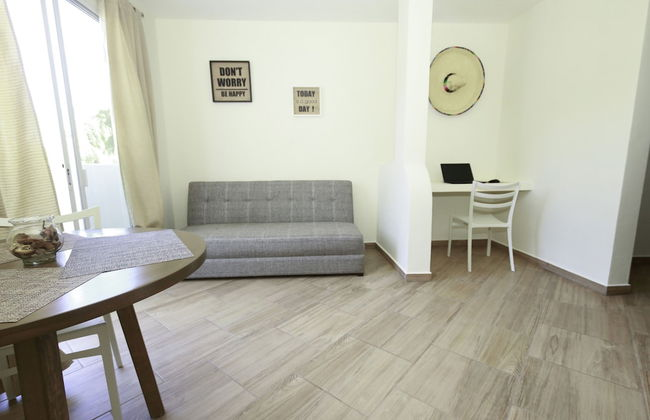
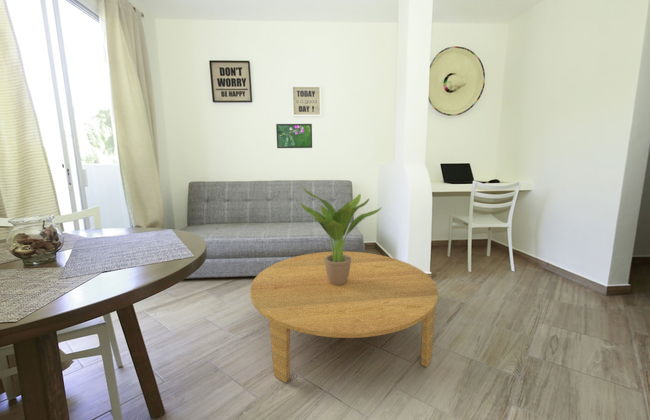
+ coffee table [249,250,439,384]
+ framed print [275,123,313,149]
+ potted plant [300,184,383,285]
